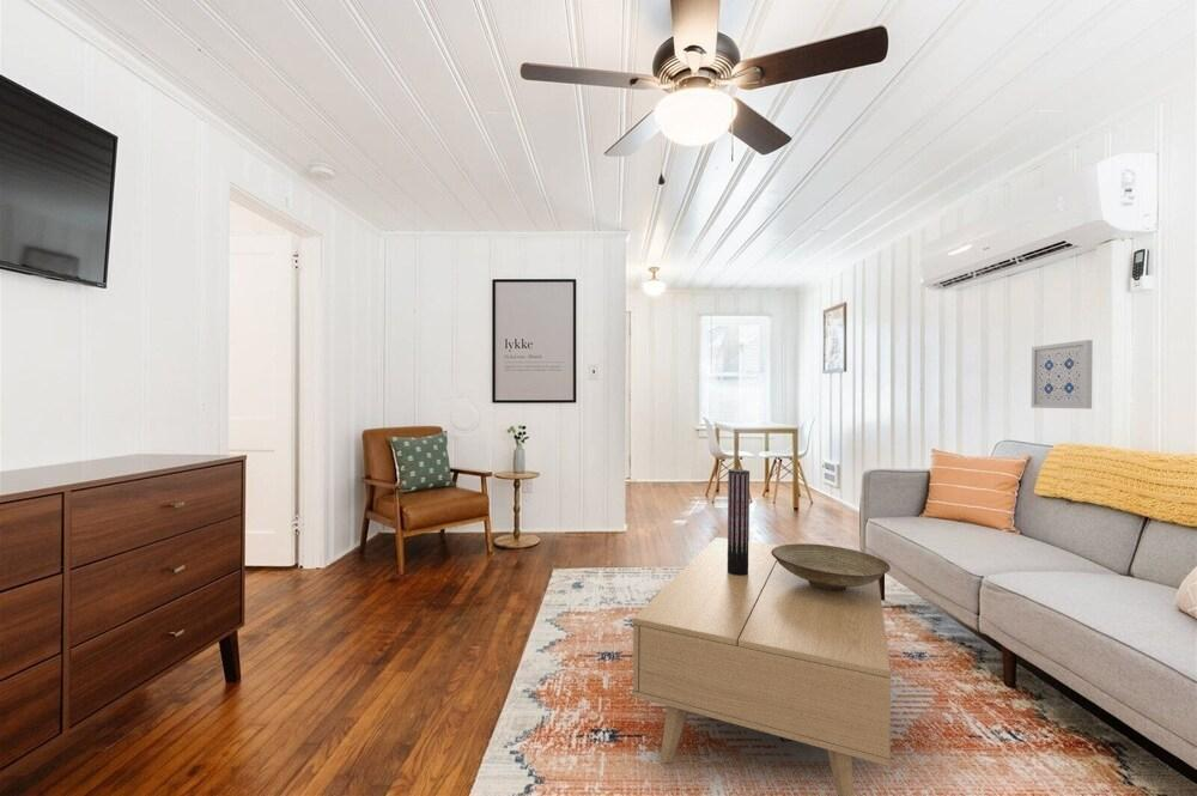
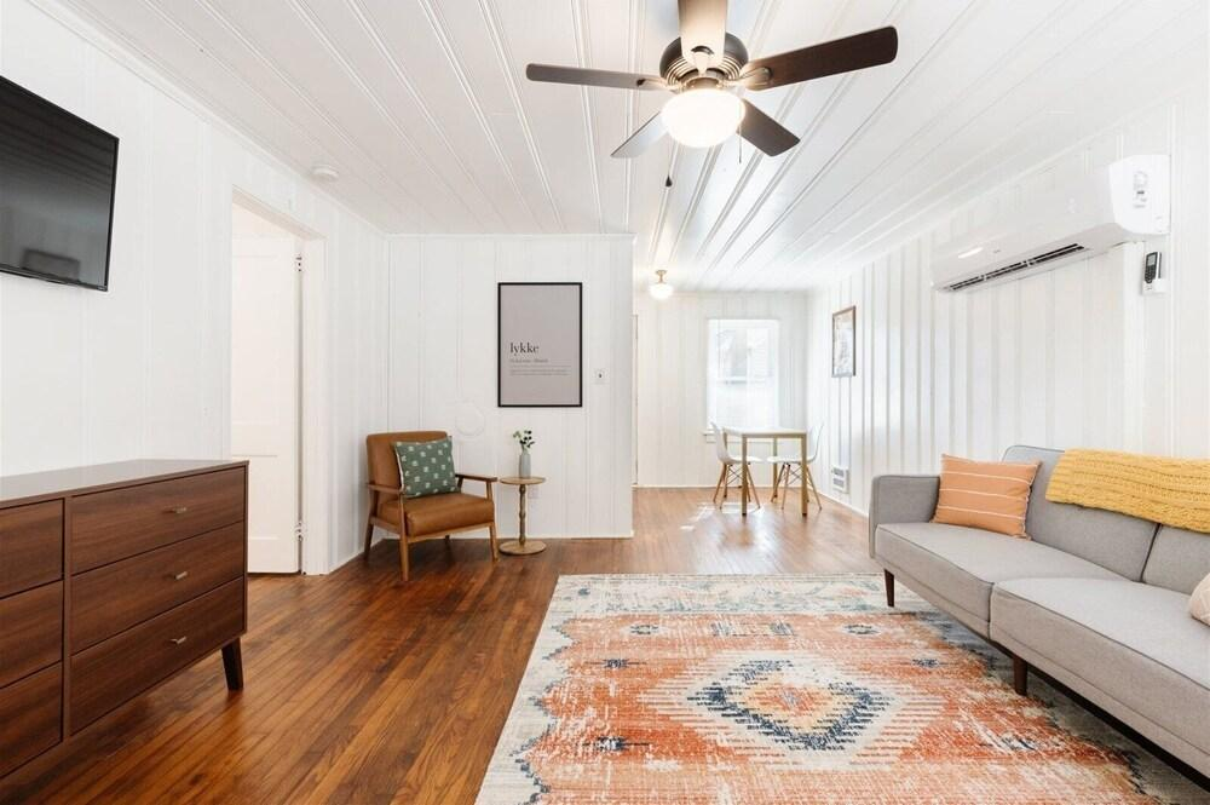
- coffee table [631,536,892,796]
- decorative bowl [771,542,892,591]
- cylinder [727,468,751,576]
- wall art [1029,339,1094,411]
